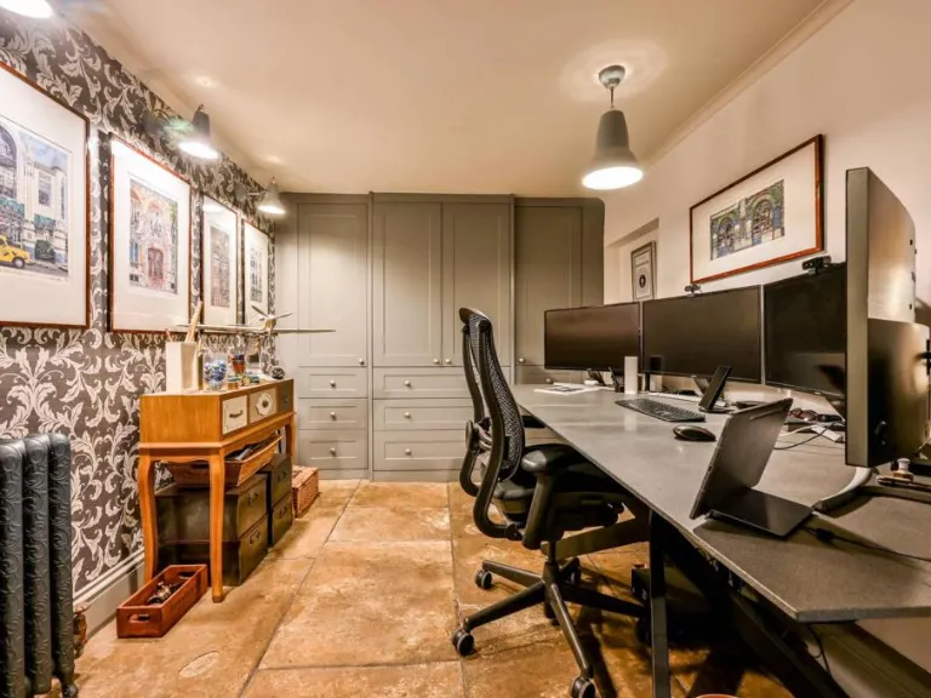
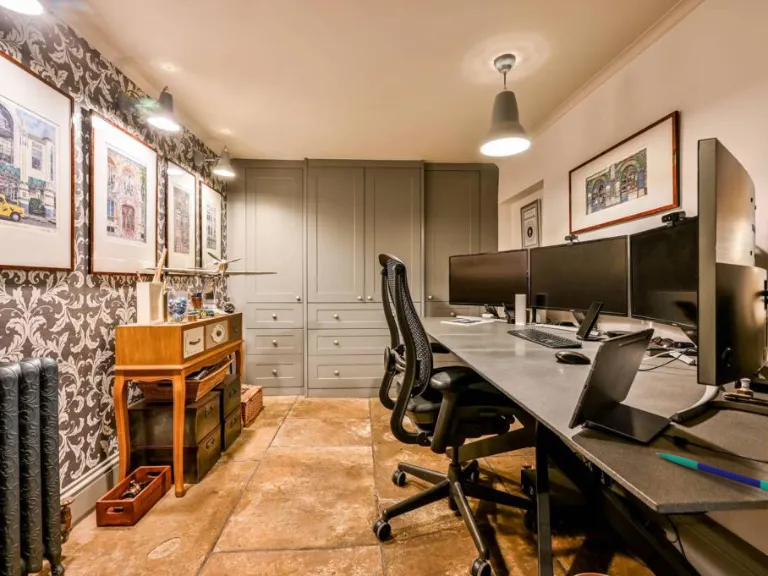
+ pen [655,452,768,493]
